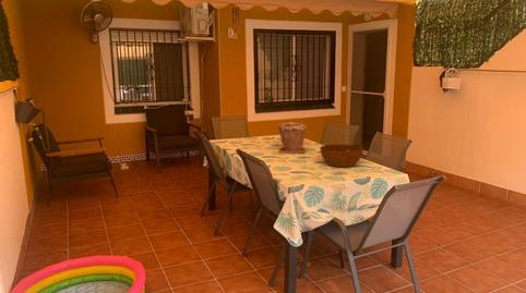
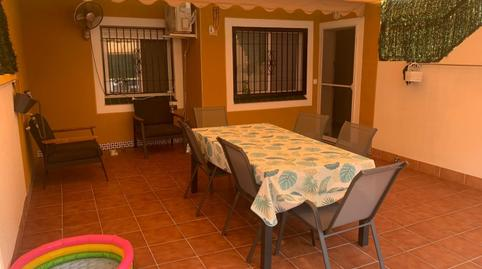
- bowl [319,144,364,168]
- plant pot [277,121,307,154]
